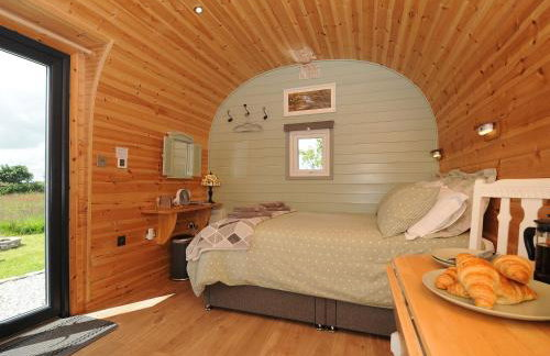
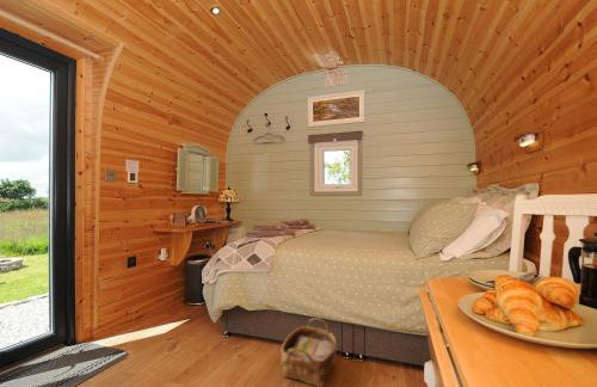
+ woven basket [279,317,338,387]
